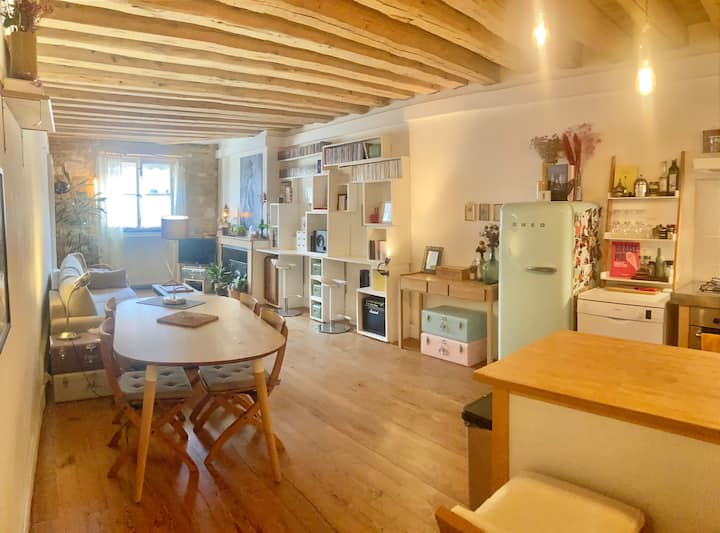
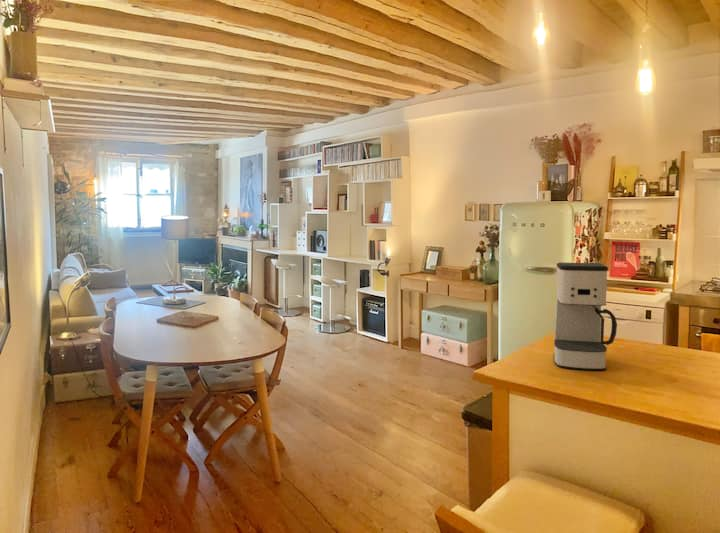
+ coffee maker [553,261,618,371]
